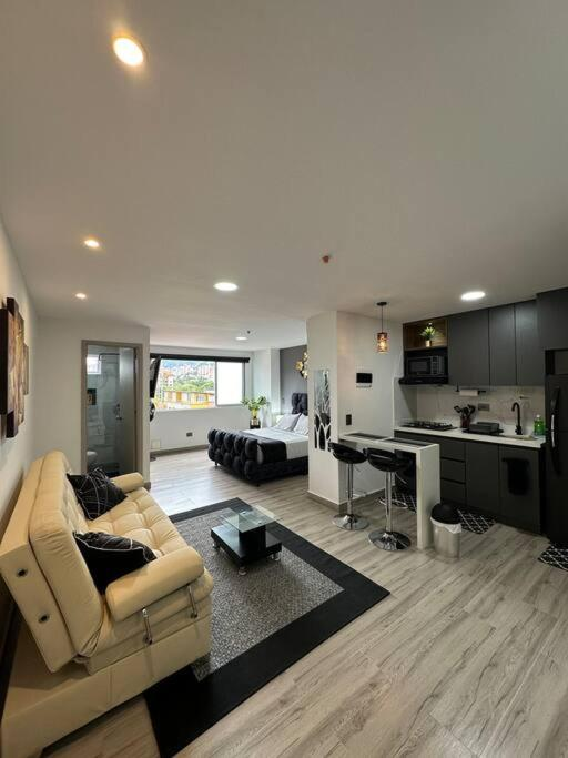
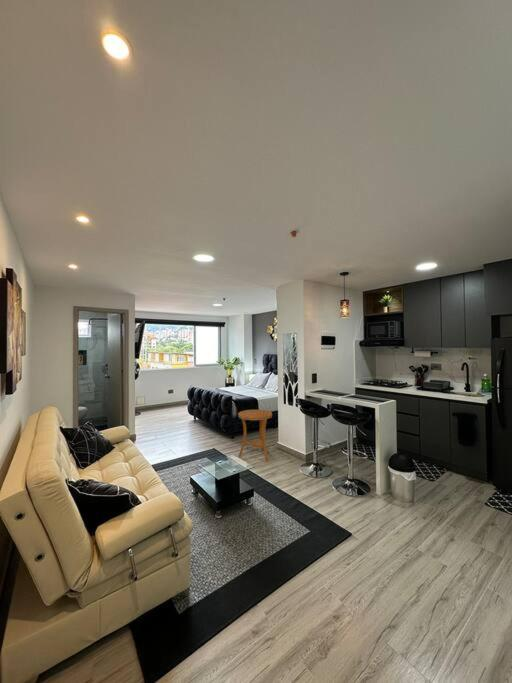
+ side table [237,409,273,462]
